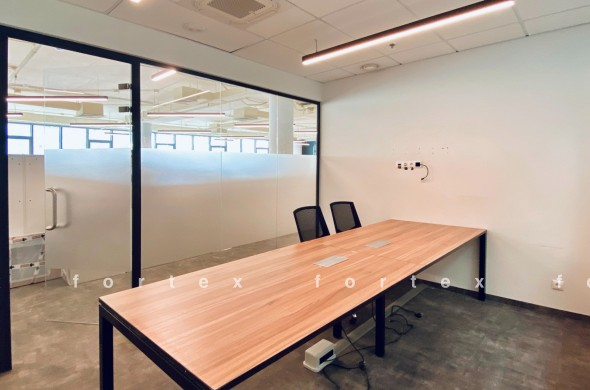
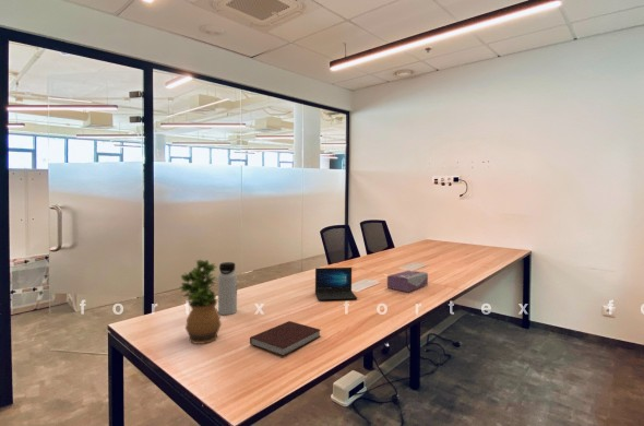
+ notebook [249,320,322,357]
+ potted plant [178,258,223,345]
+ water bottle [217,261,238,316]
+ laptop [314,267,358,301]
+ tissue box [386,270,429,293]
